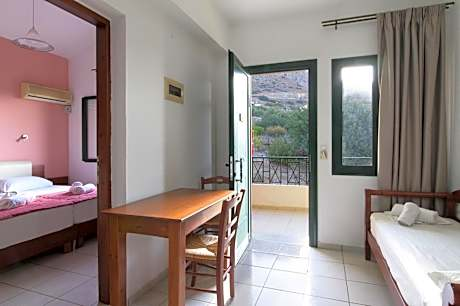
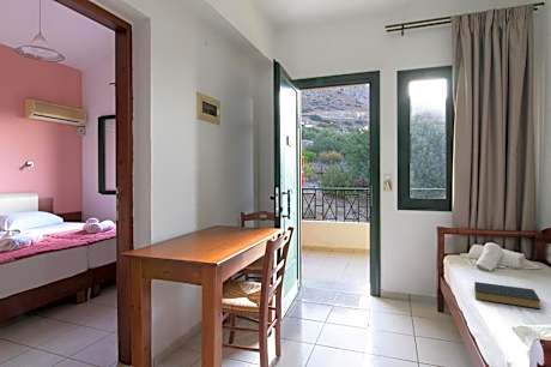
+ hardback book [473,281,541,311]
